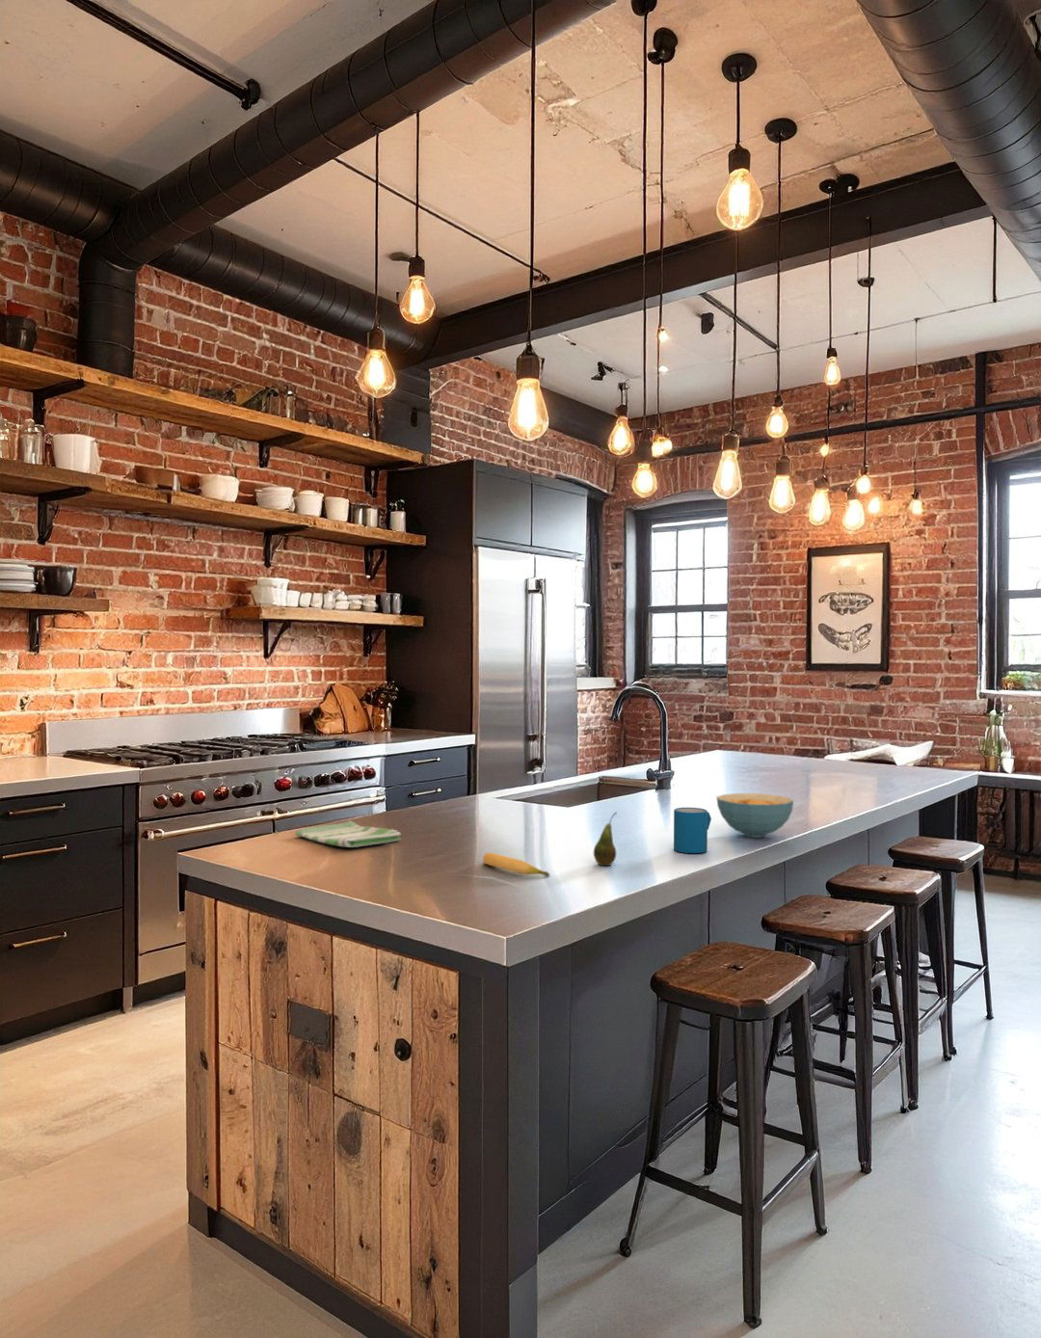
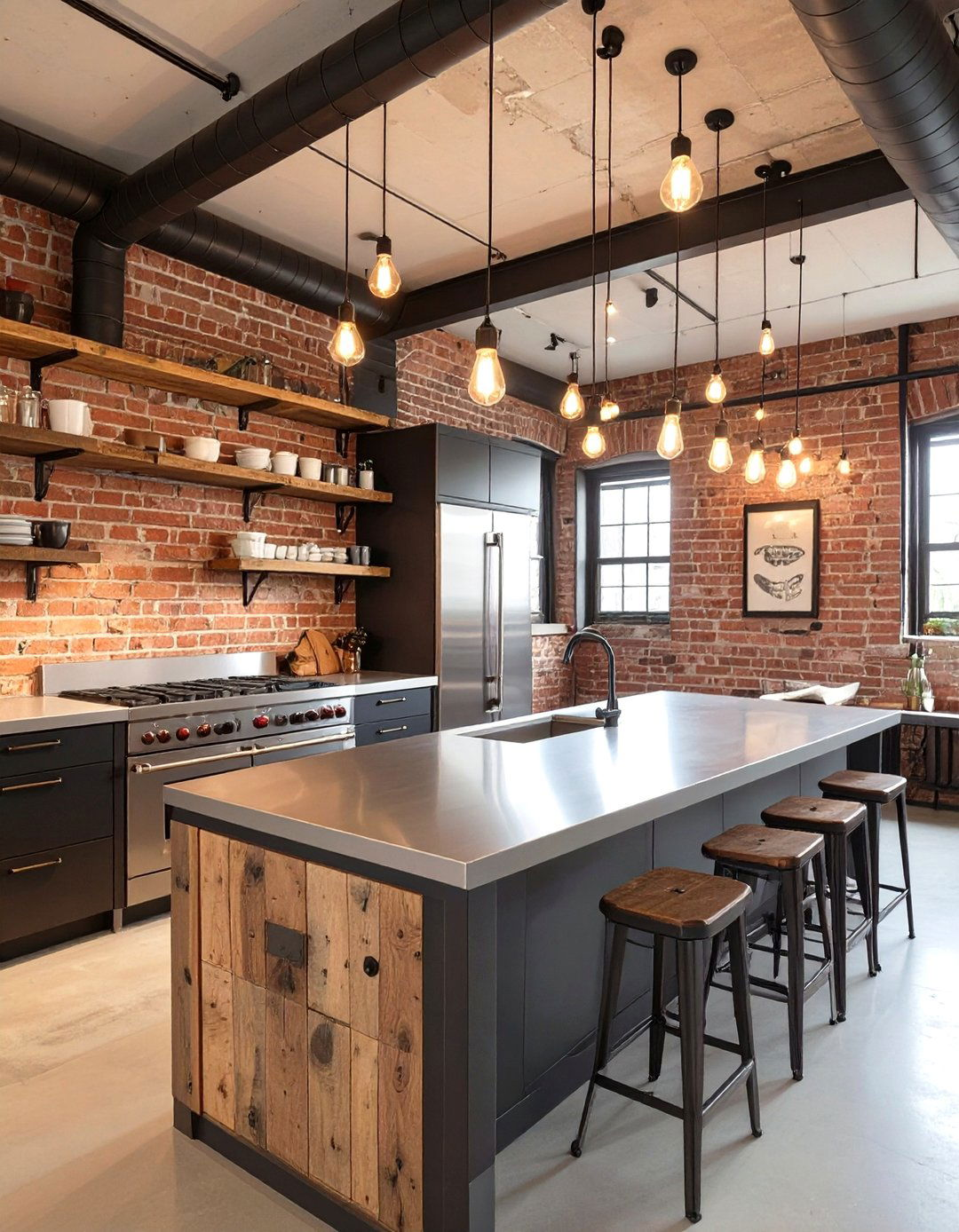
- mug [673,807,712,854]
- dish towel [294,820,402,848]
- cereal bowl [715,793,795,838]
- fruit [593,810,618,867]
- banana [482,853,551,878]
